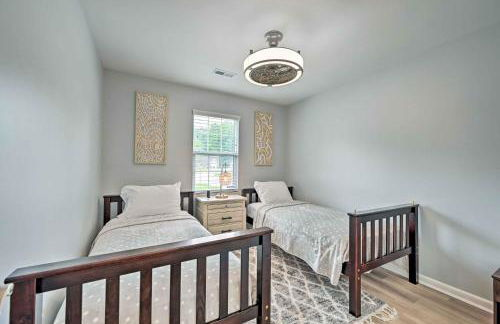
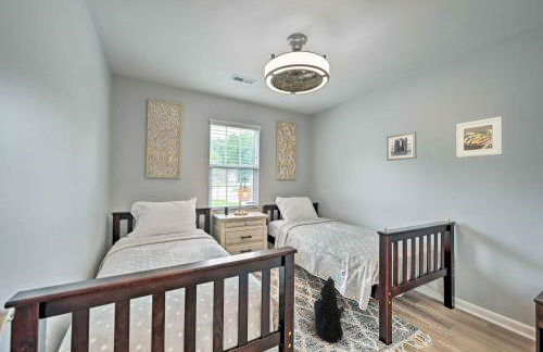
+ wall art [386,130,417,162]
+ backpack [313,275,346,344]
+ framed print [455,115,503,159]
